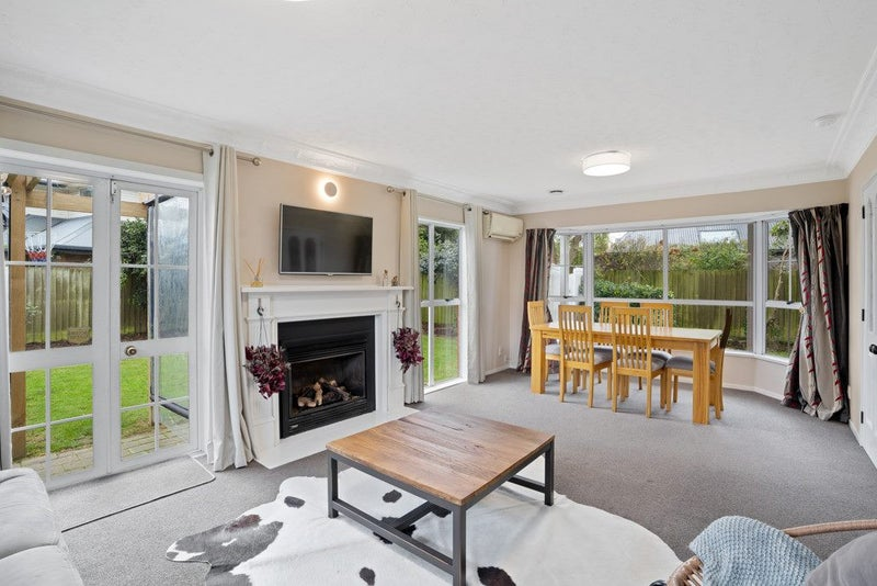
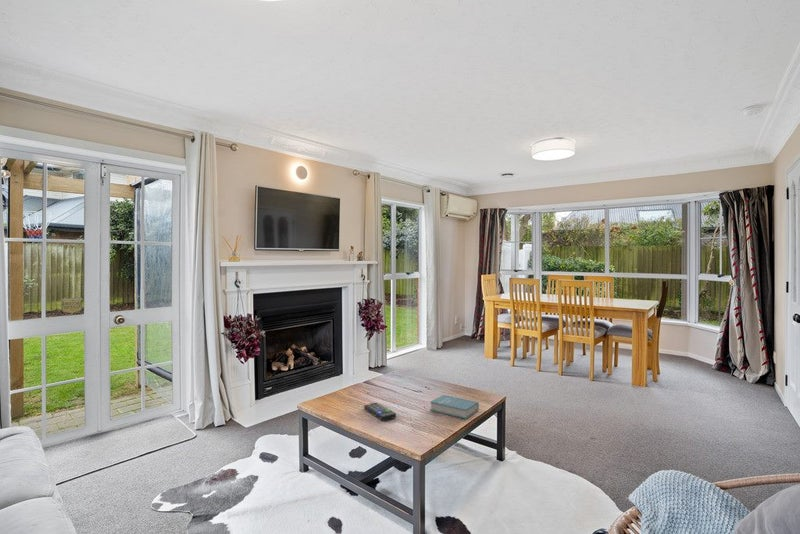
+ remote control [363,402,397,422]
+ book [429,394,480,420]
